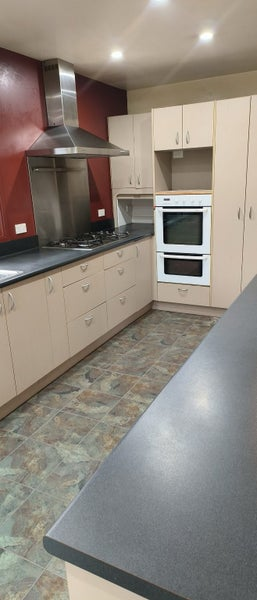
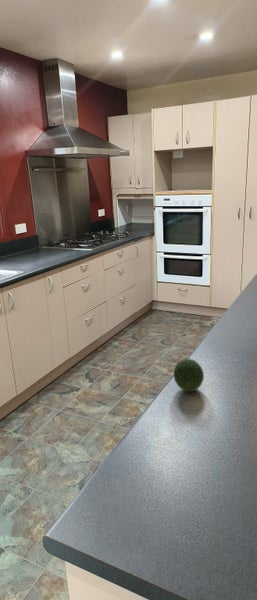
+ fruit [173,358,205,393]
